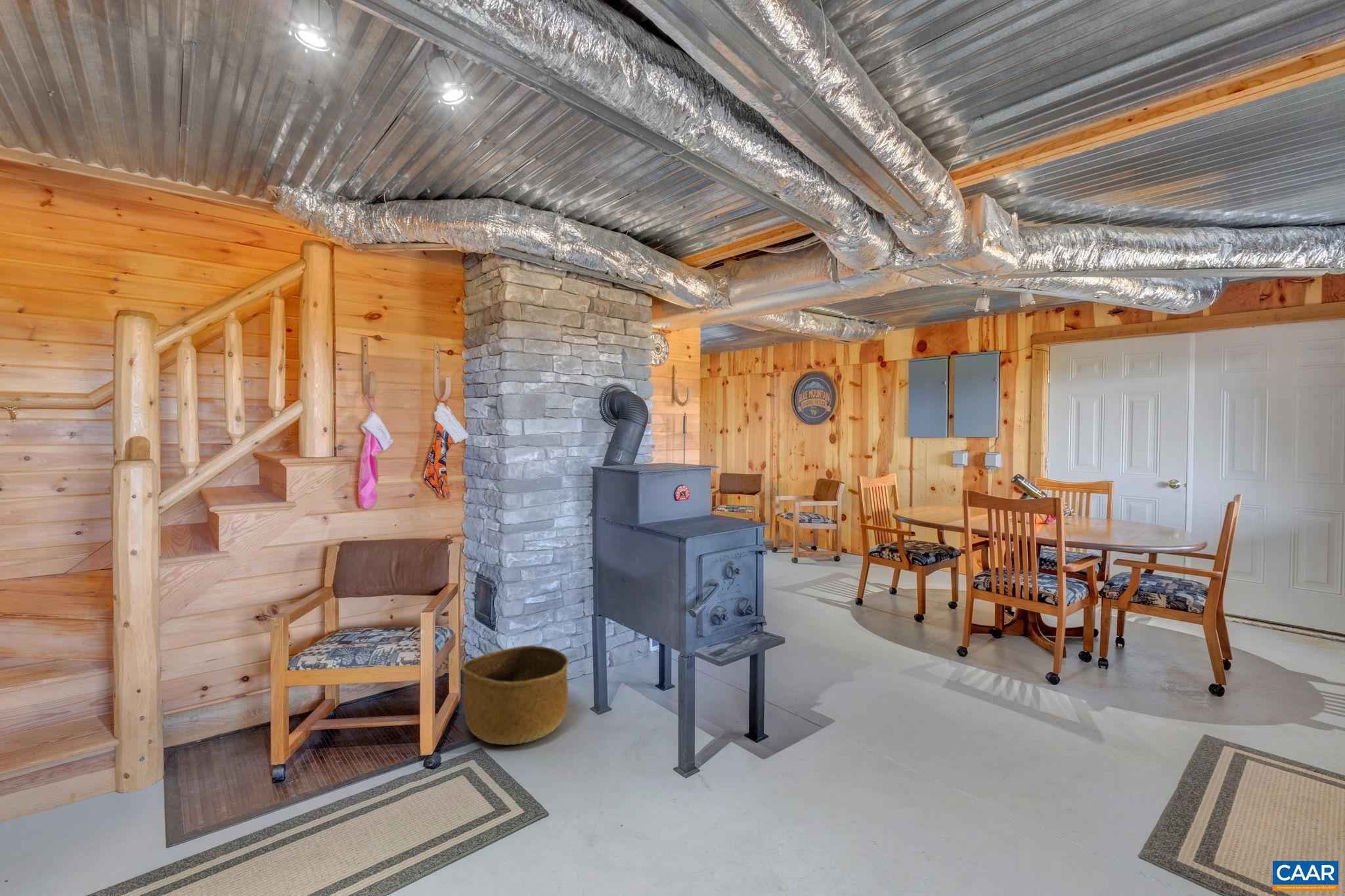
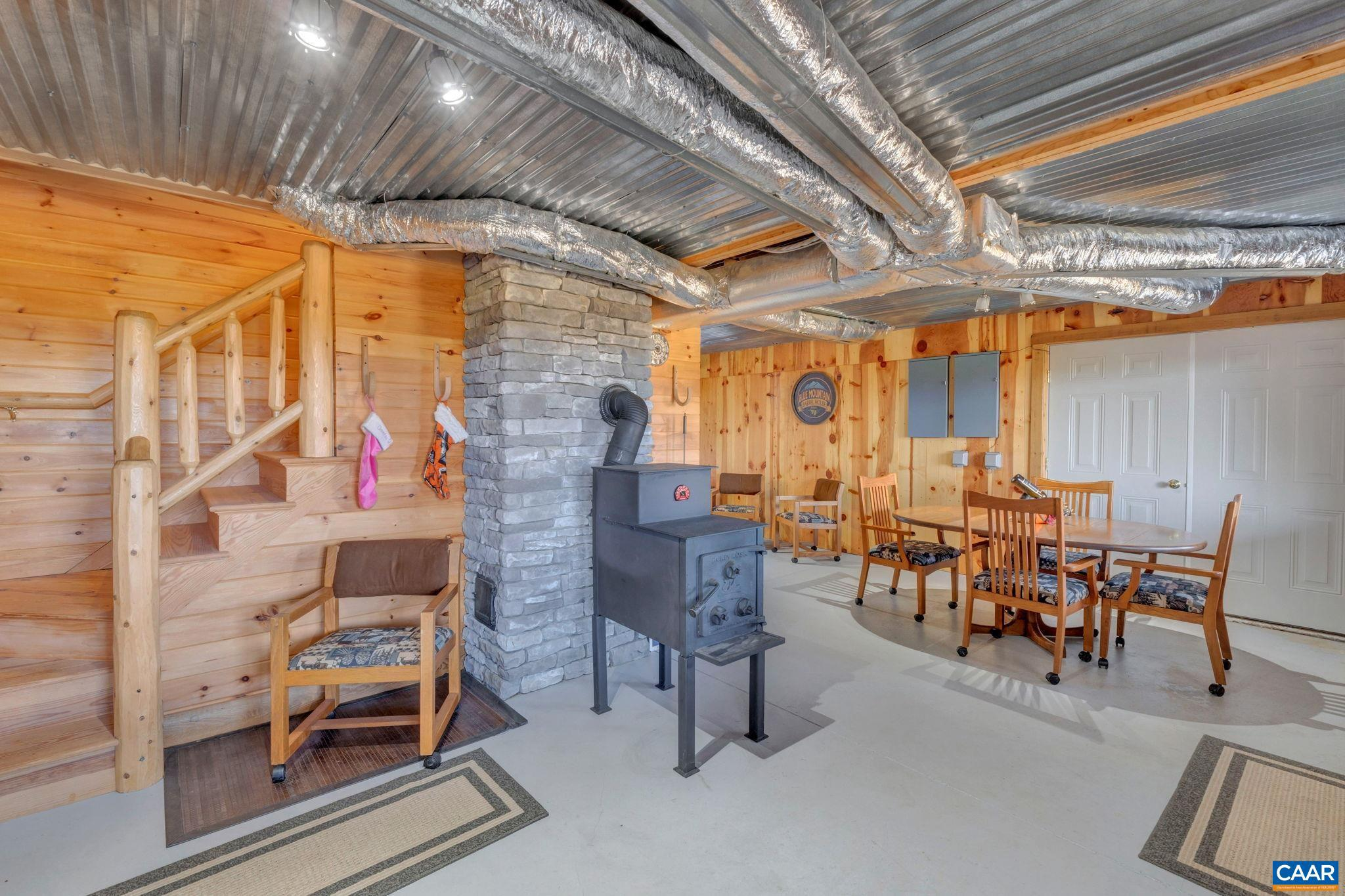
- basket [461,645,569,746]
